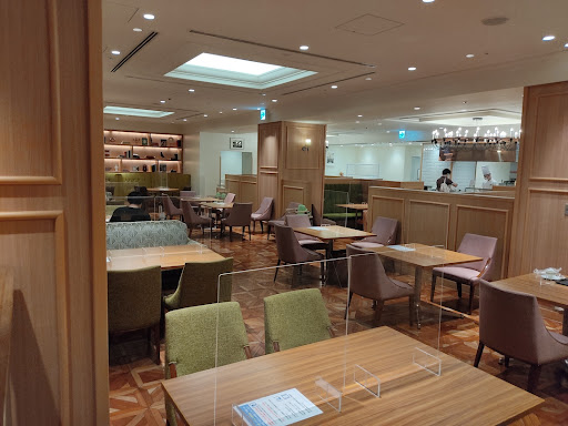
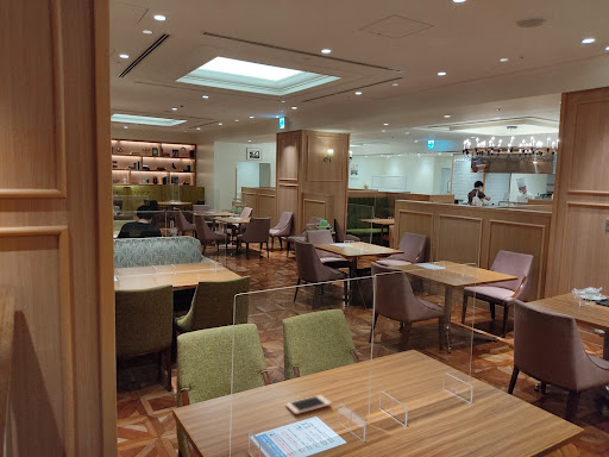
+ cell phone [284,394,333,415]
